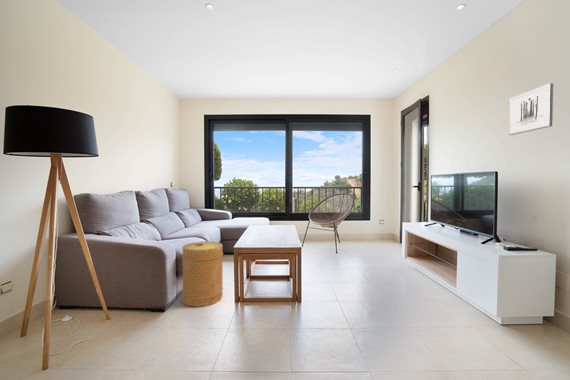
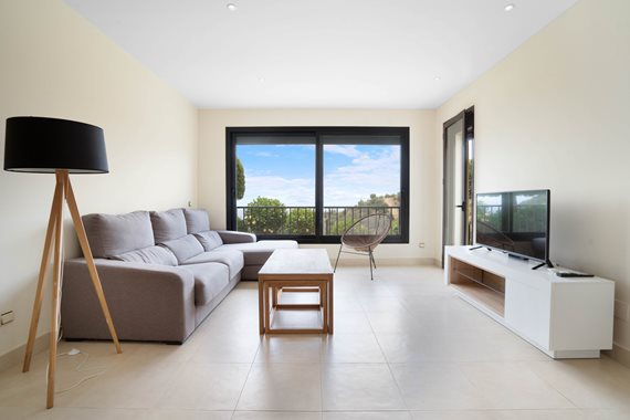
- basket [181,241,224,308]
- wall art [508,82,554,136]
